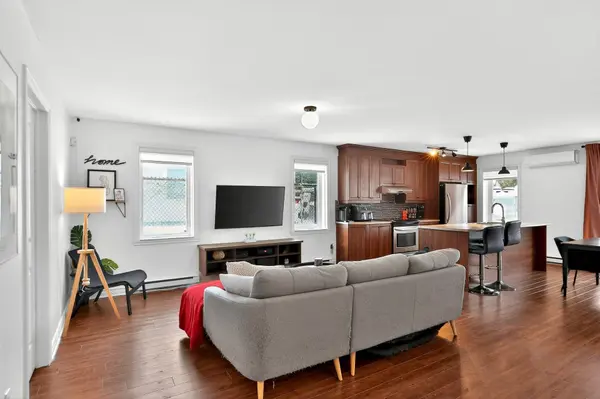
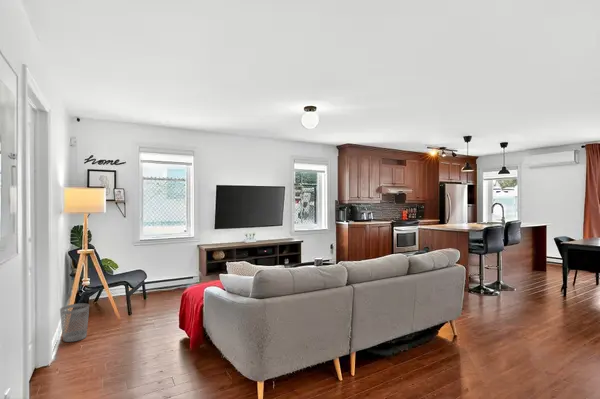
+ wastebasket [59,302,90,343]
